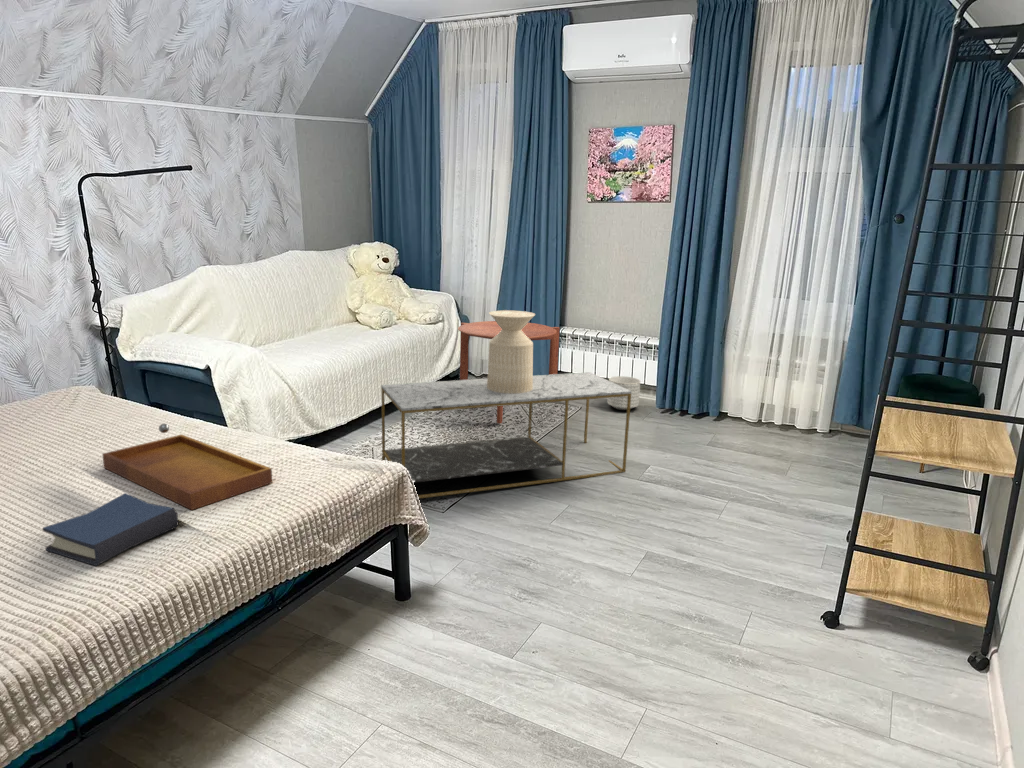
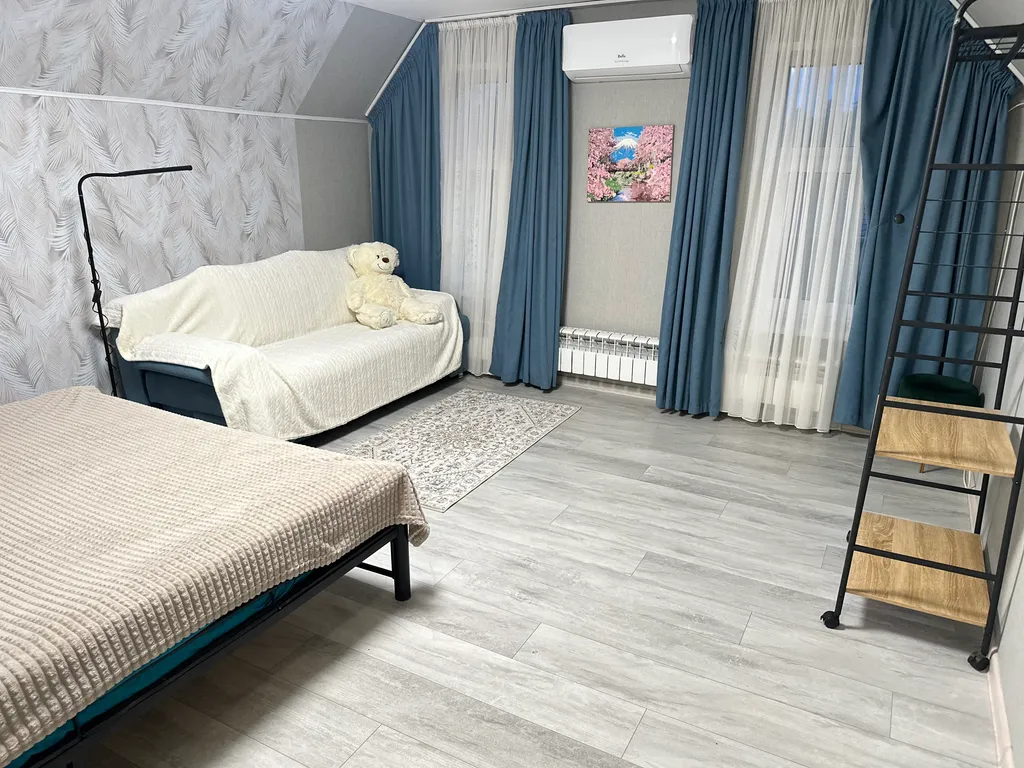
- side table [486,309,536,394]
- side table [457,320,561,425]
- hardback book [42,492,179,567]
- tray [101,423,273,511]
- planter [606,375,641,411]
- coffee table [380,371,632,499]
